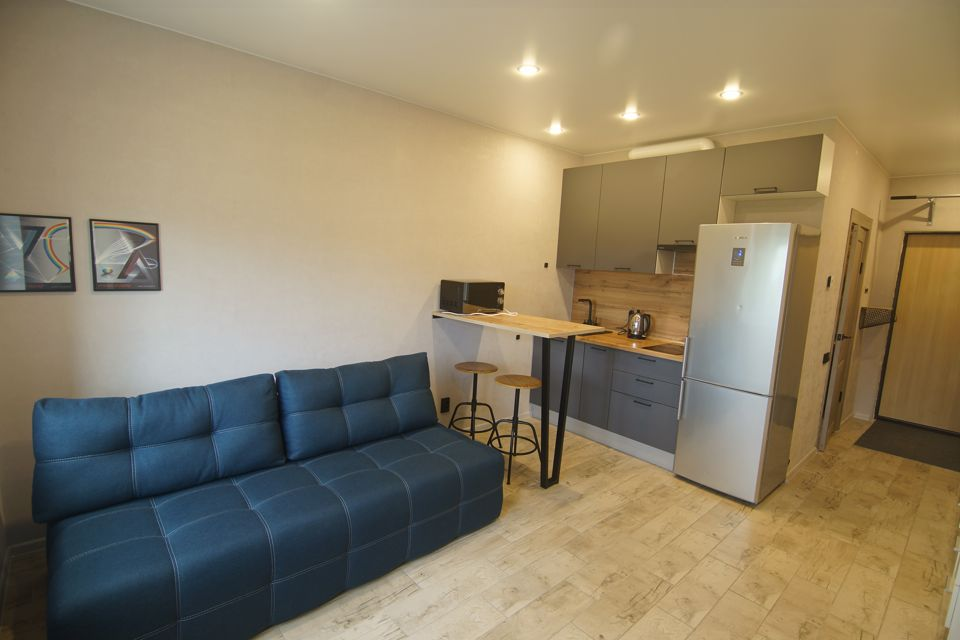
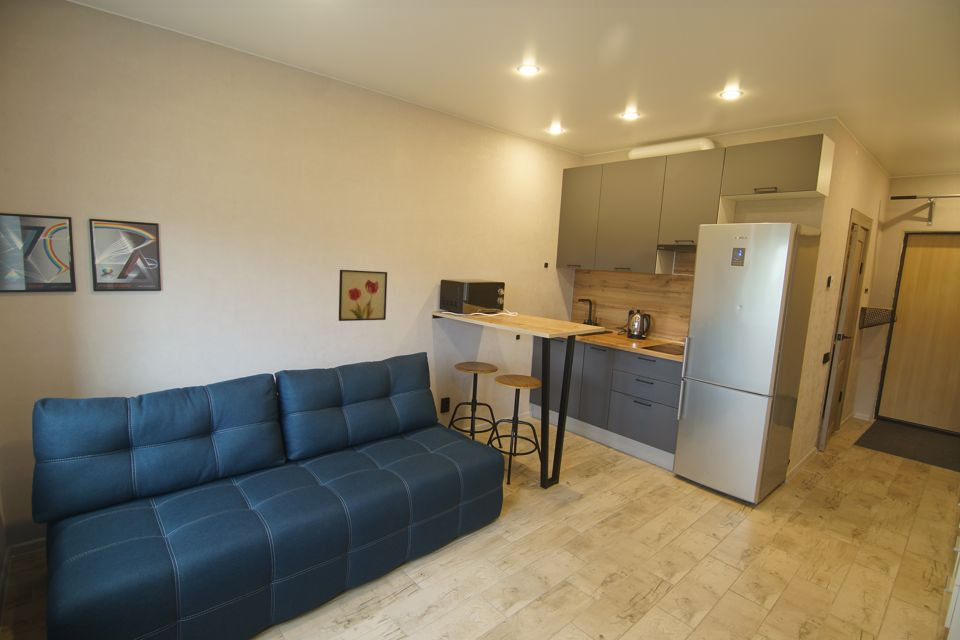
+ wall art [338,269,388,322]
